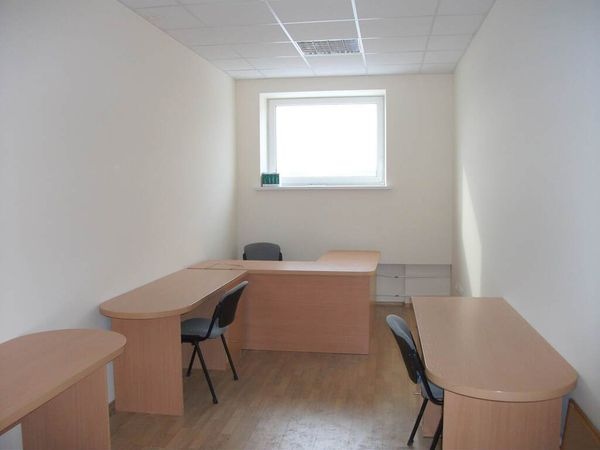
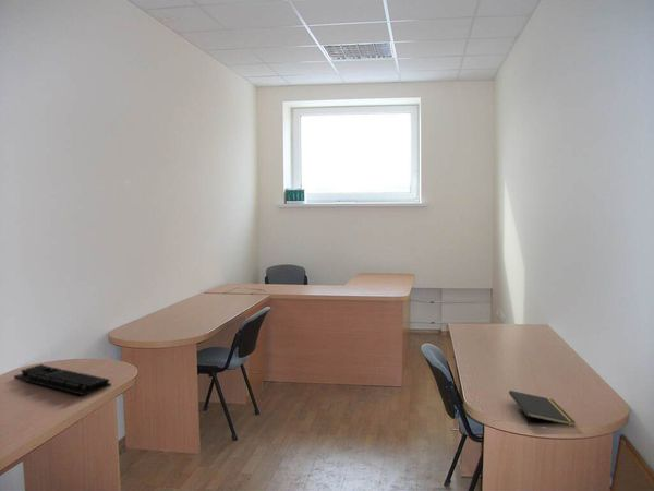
+ notepad [508,390,577,428]
+ keyboard [13,363,112,396]
